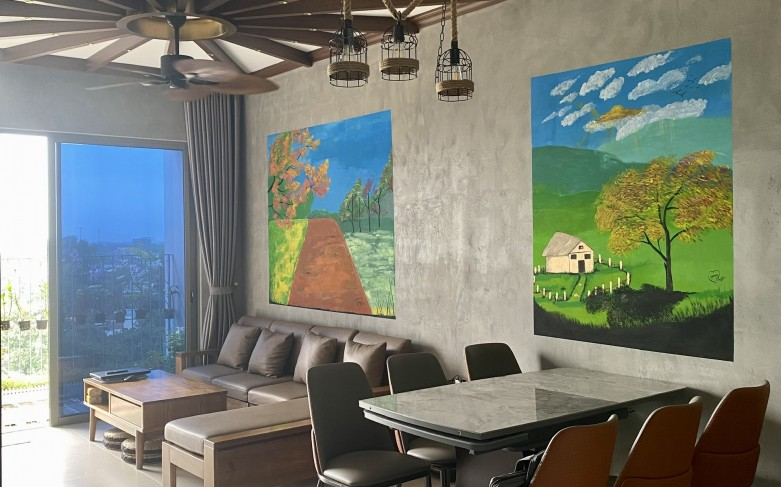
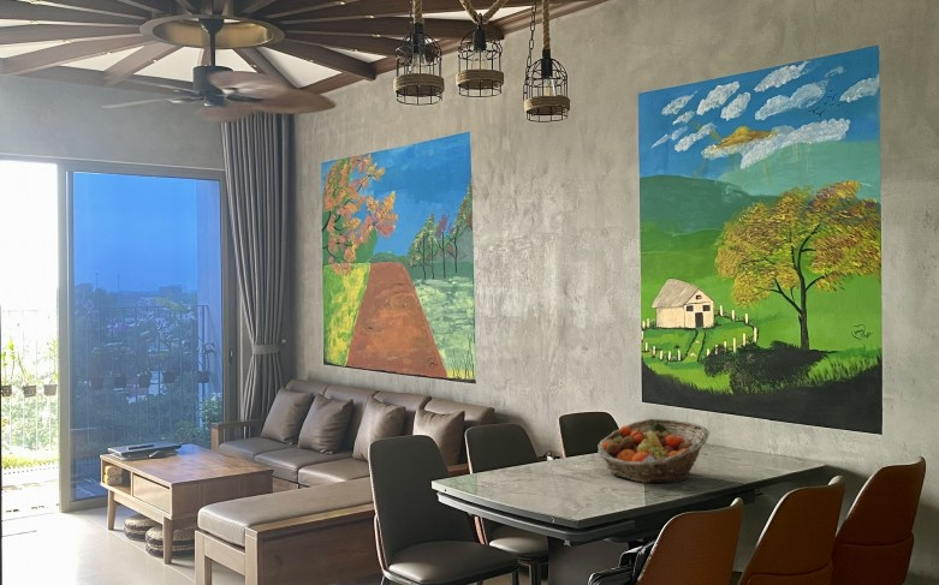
+ fruit basket [596,418,711,484]
